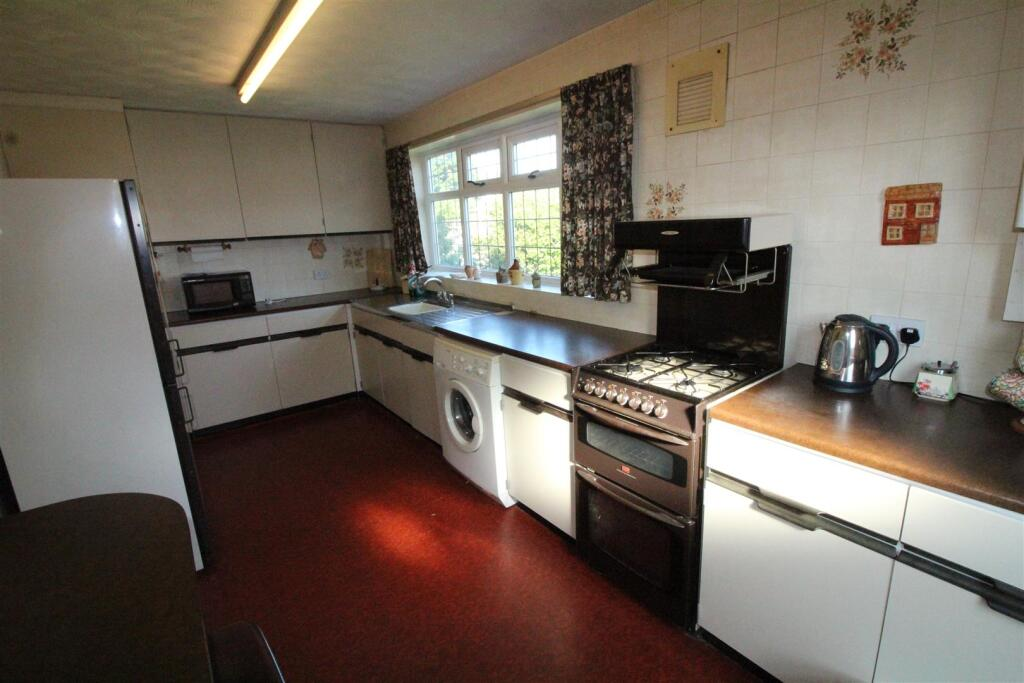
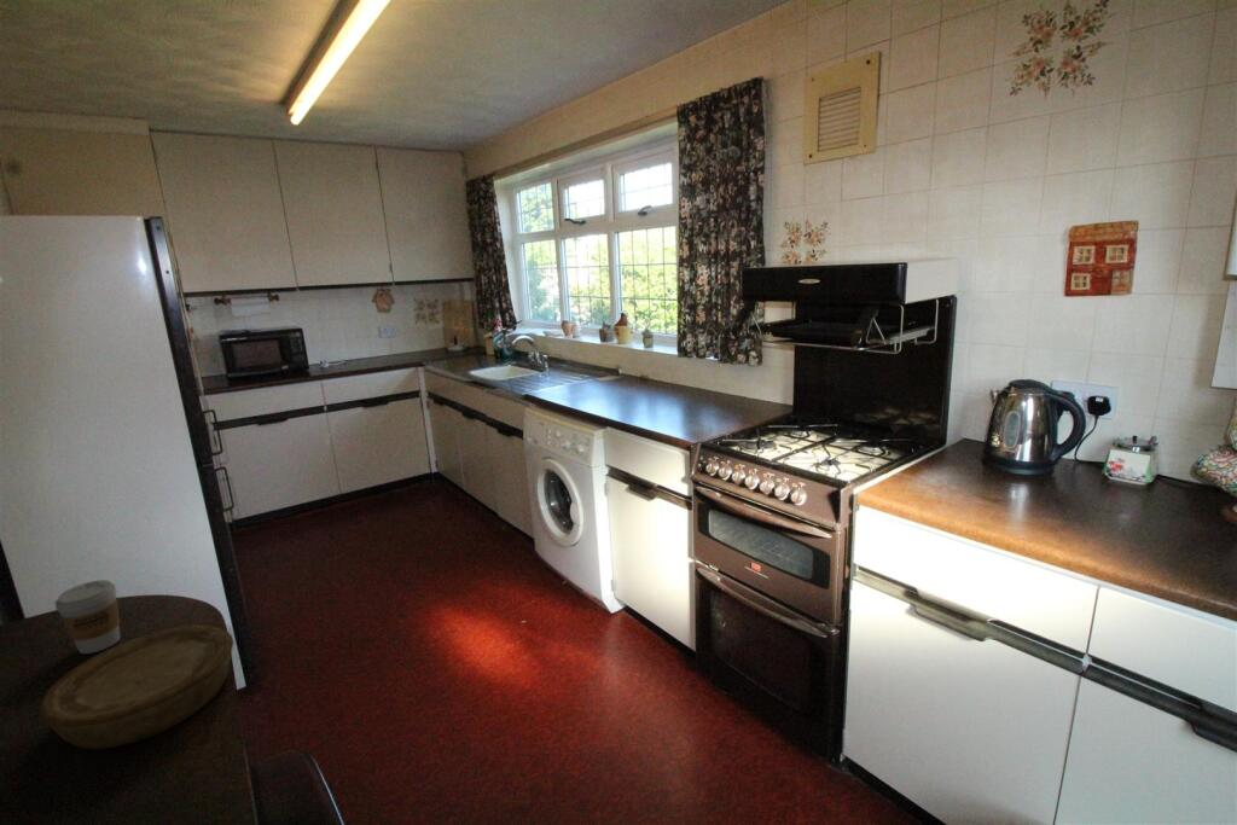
+ bowl [37,624,234,750]
+ coffee cup [53,579,121,655]
